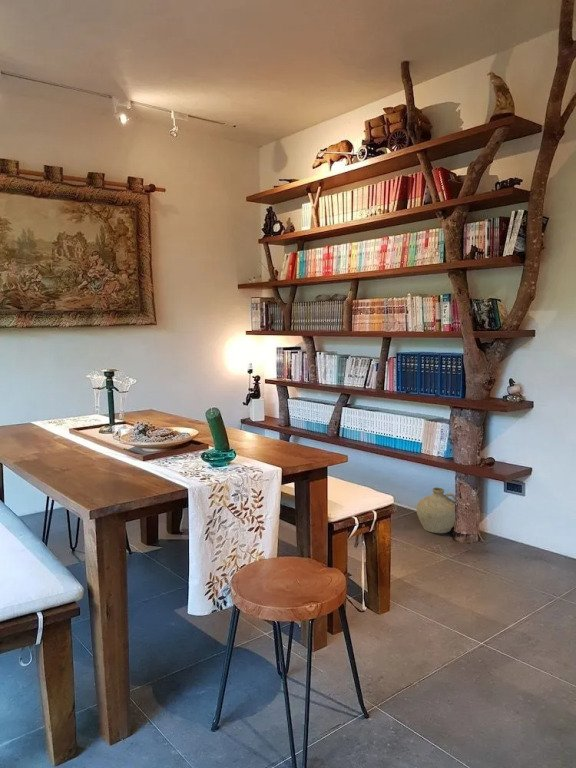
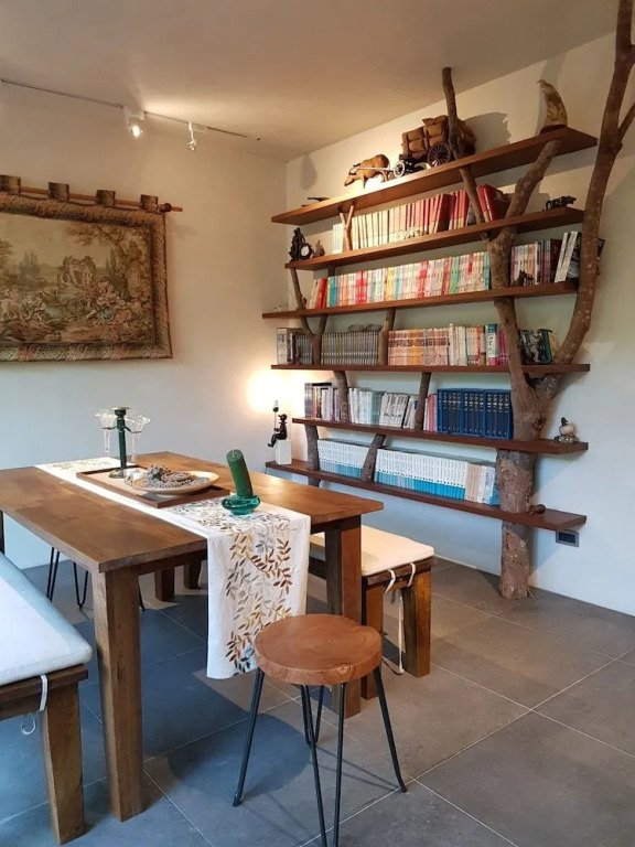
- ceramic jug [415,486,456,534]
